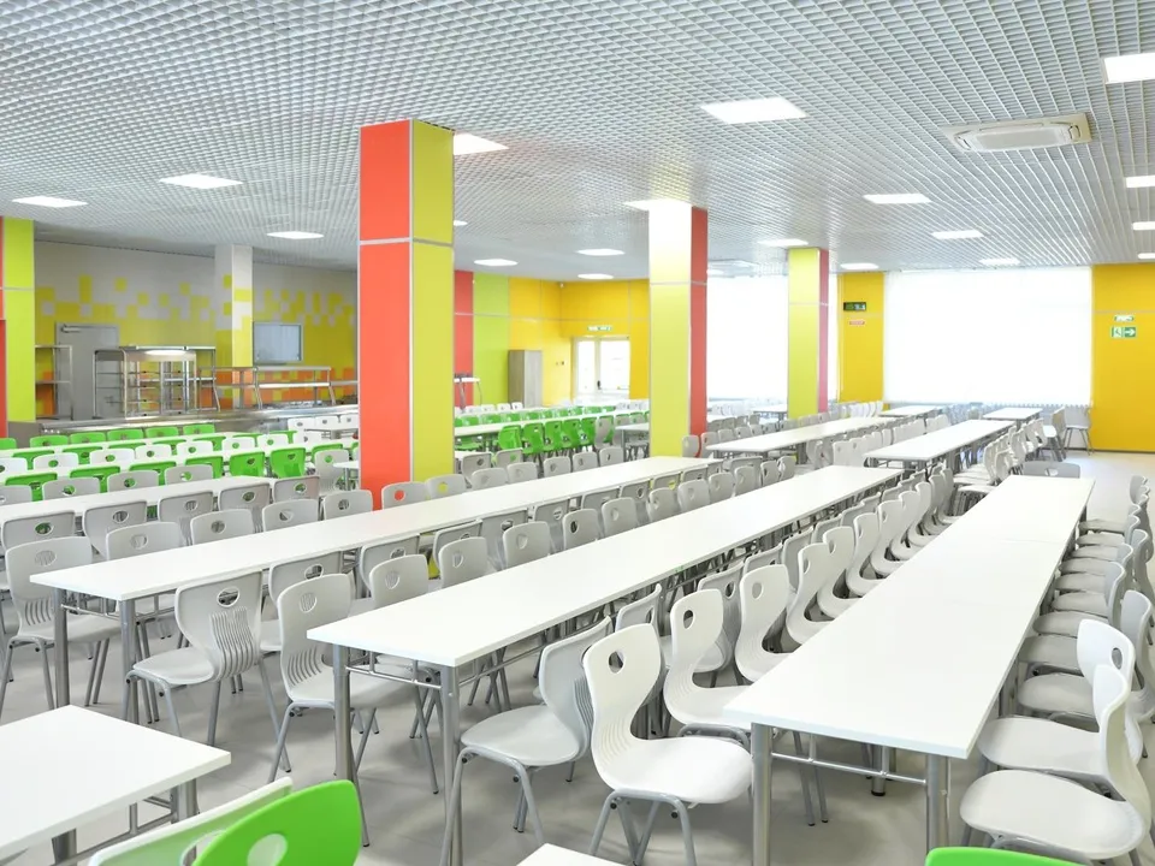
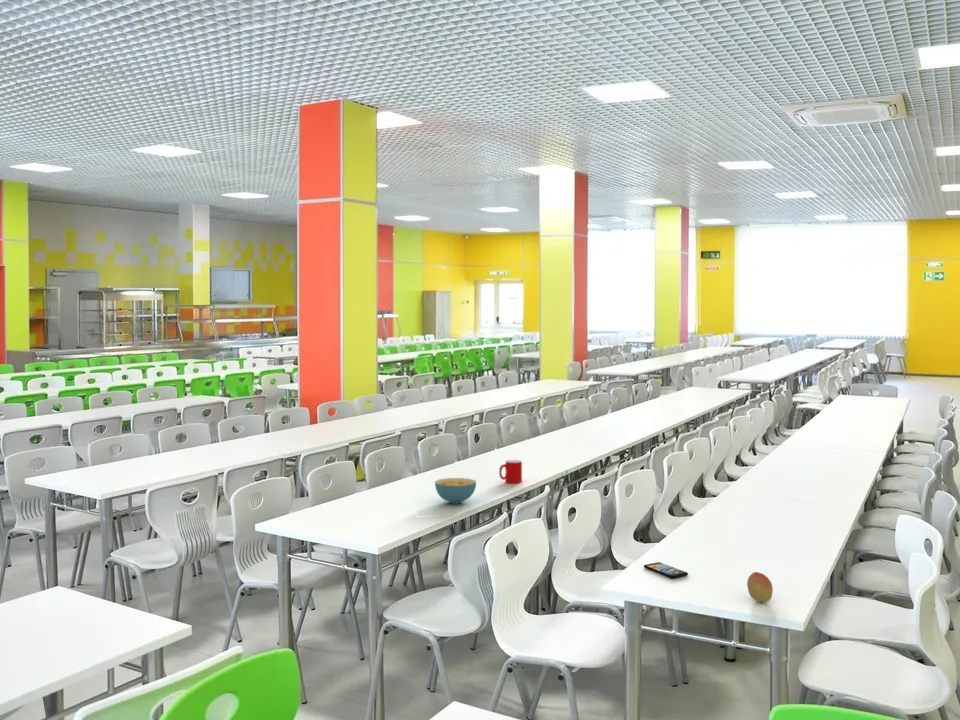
+ cereal bowl [434,477,477,505]
+ fruit [746,571,774,604]
+ smartphone [643,561,689,579]
+ cup [498,459,523,484]
